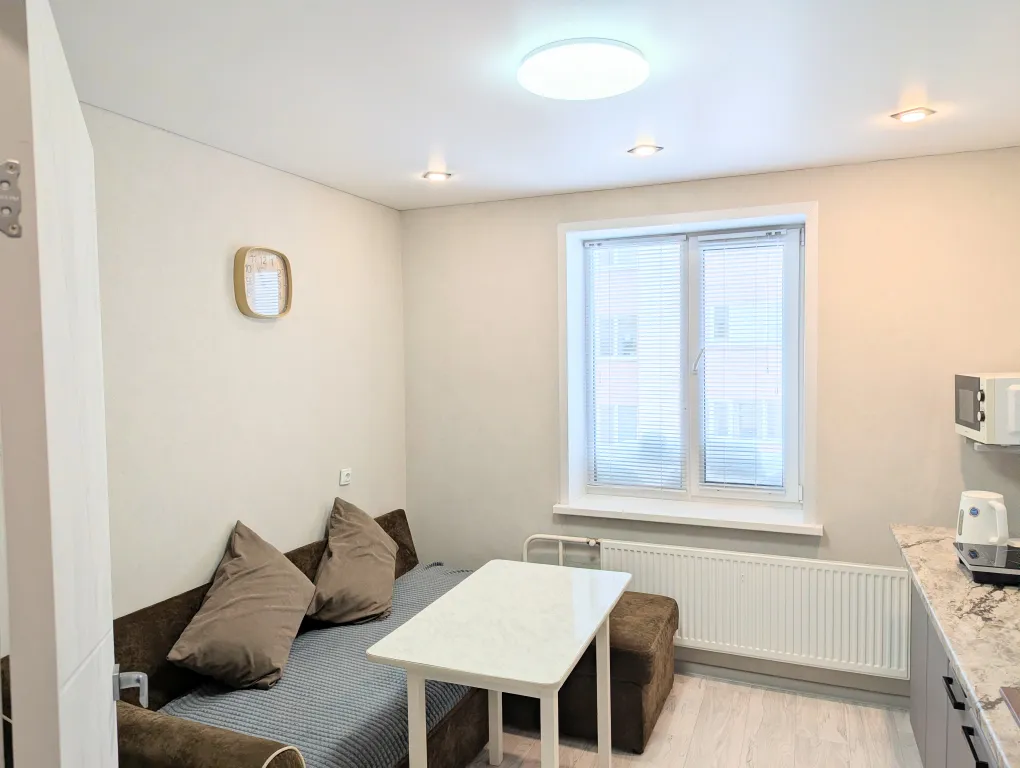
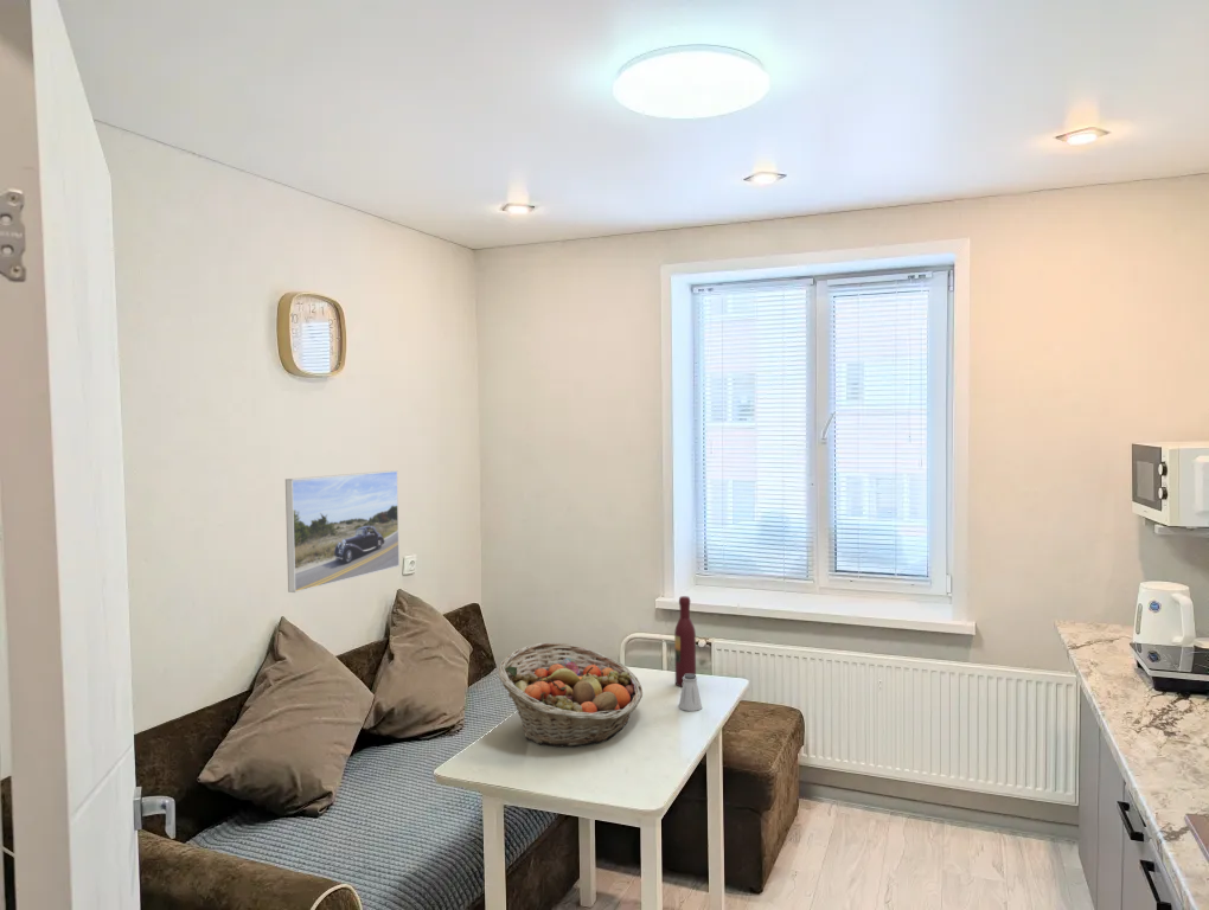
+ wine bottle [673,595,697,688]
+ fruit basket [497,641,644,748]
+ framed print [284,469,401,594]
+ saltshaker [678,674,703,712]
